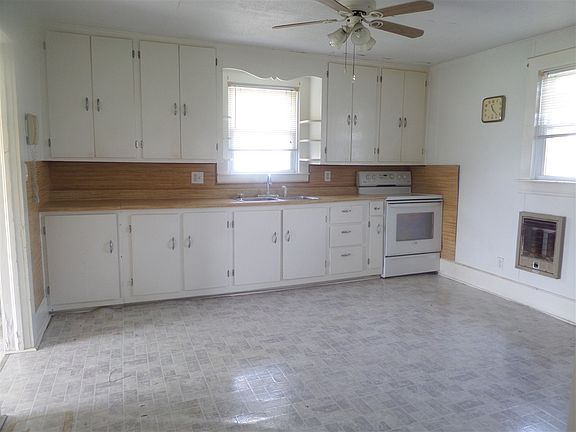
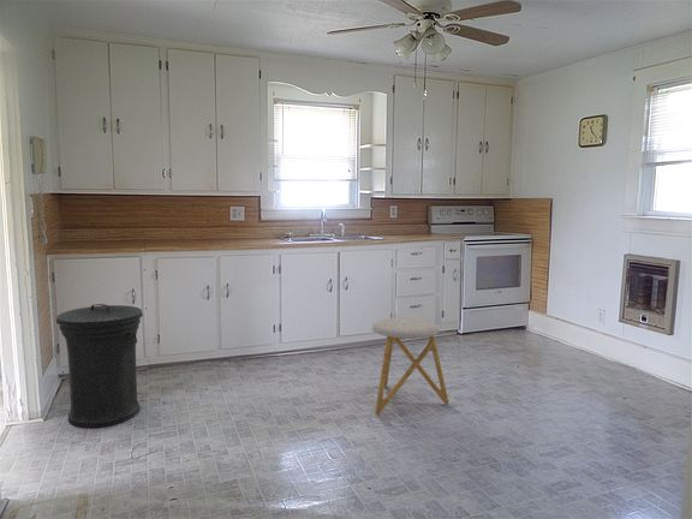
+ trash can [55,303,144,429]
+ stool [371,316,449,416]
